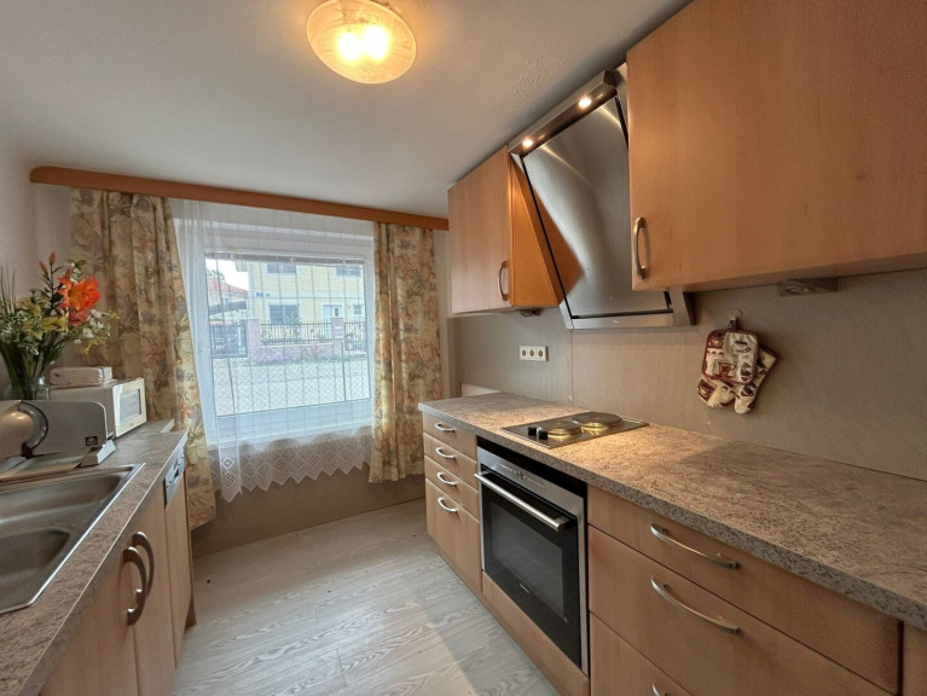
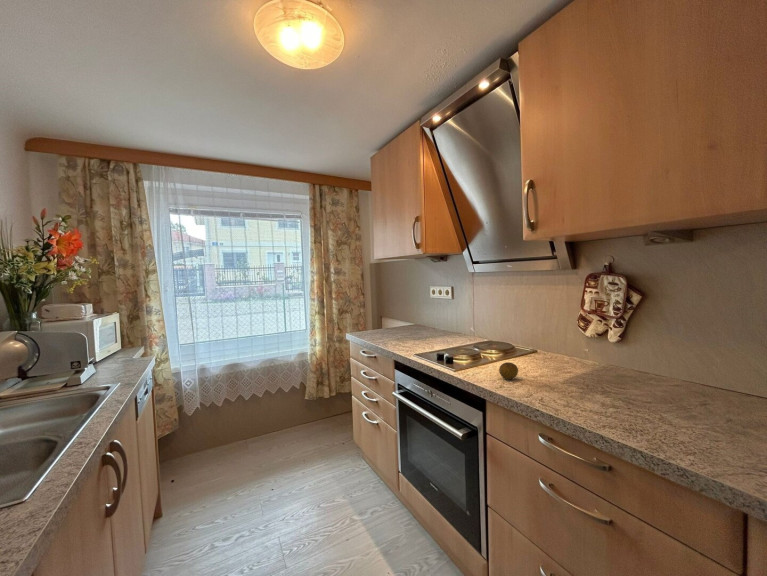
+ fruit [498,361,519,380]
